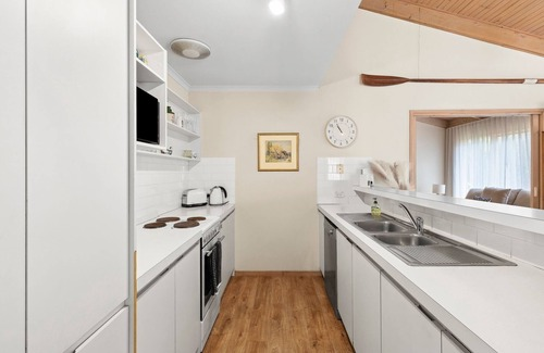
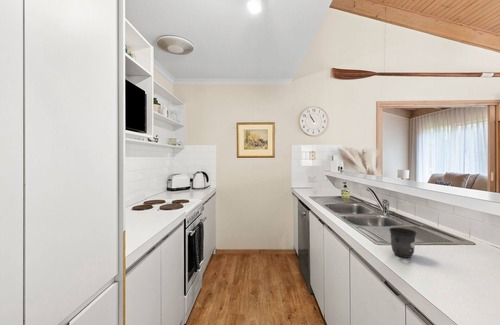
+ mug [388,227,417,259]
